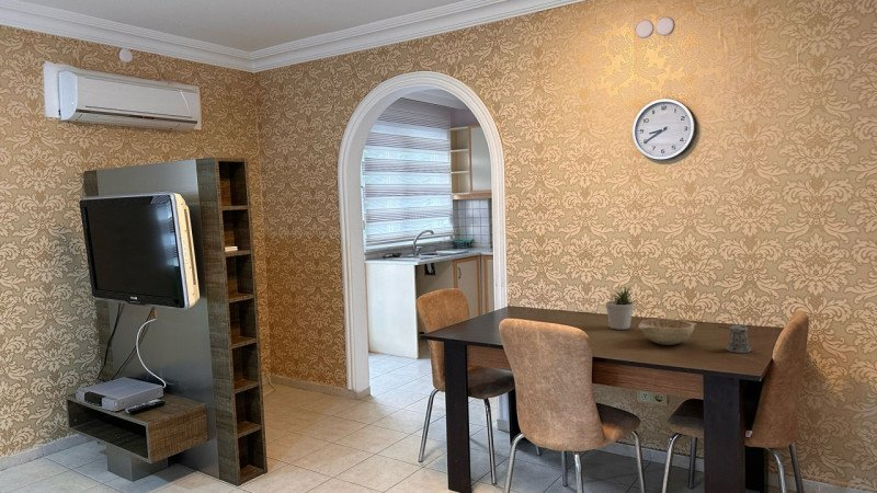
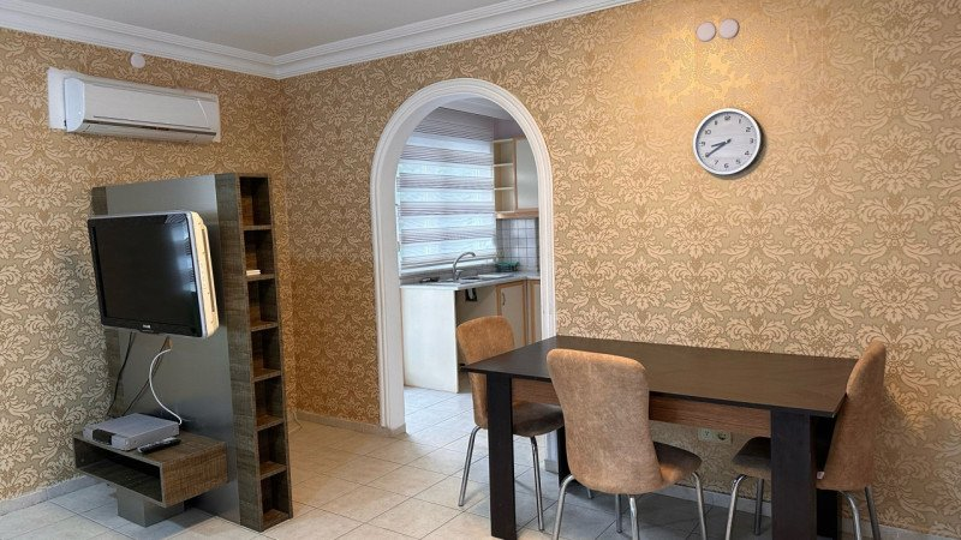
- potted plant [604,286,637,331]
- pepper shaker [717,324,752,354]
- decorative bowl [637,318,697,346]
